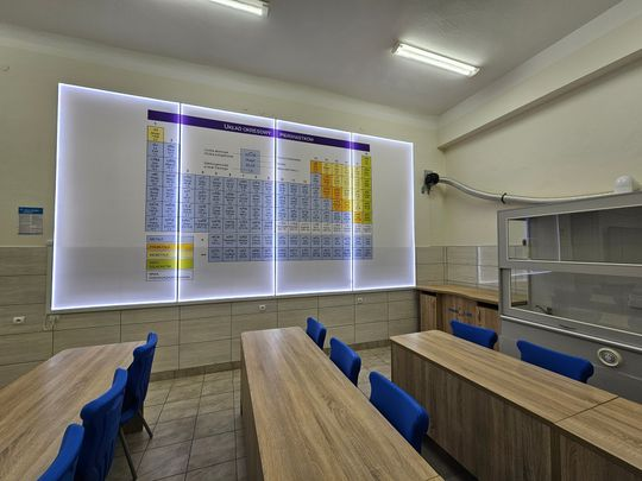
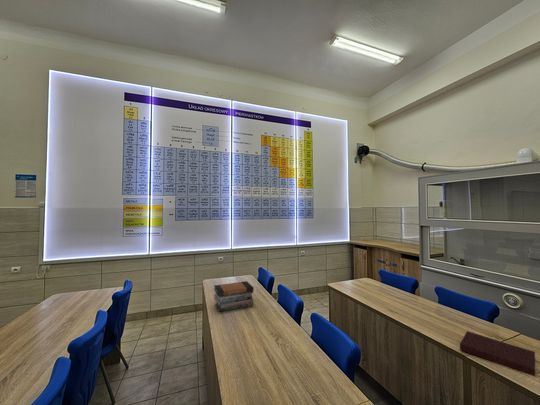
+ notebook [459,330,536,377]
+ book stack [213,280,255,313]
